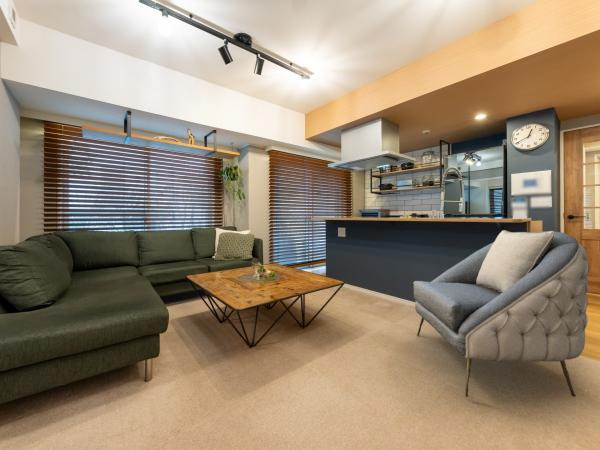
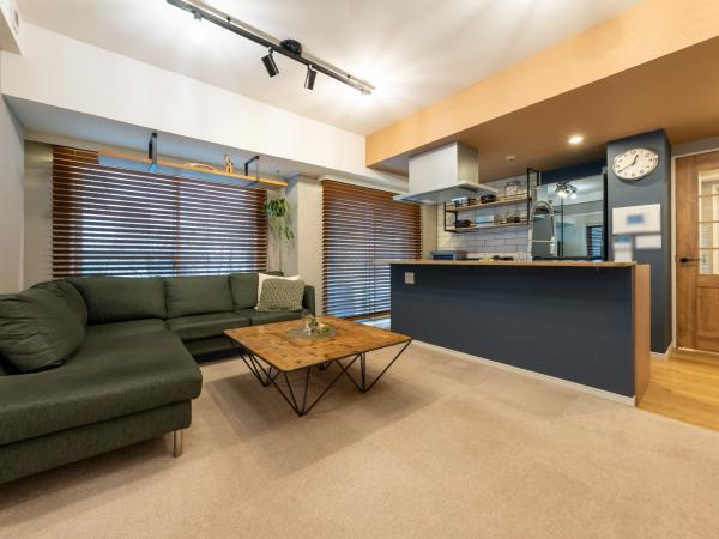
- armchair [413,229,590,398]
